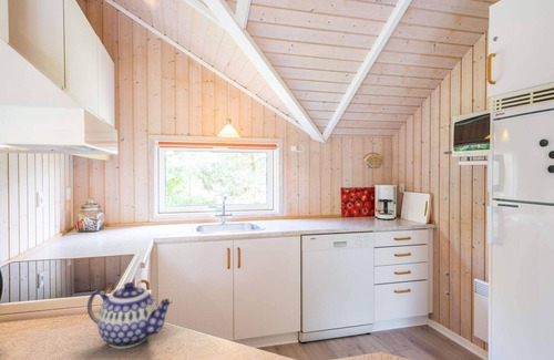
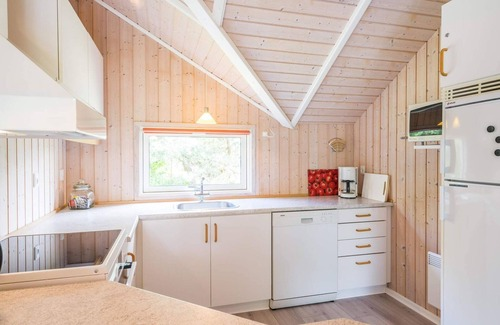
- teapot [86,281,174,350]
